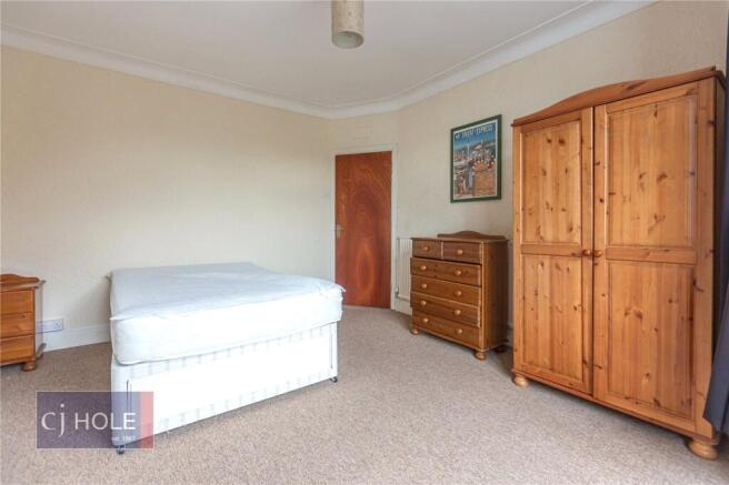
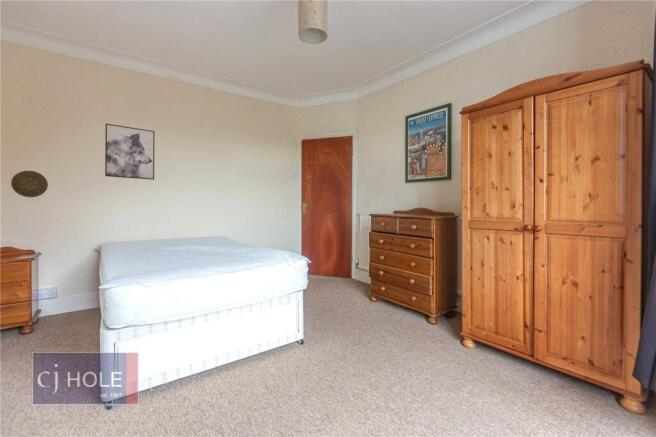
+ wall art [104,123,156,181]
+ decorative plate [10,170,49,198]
